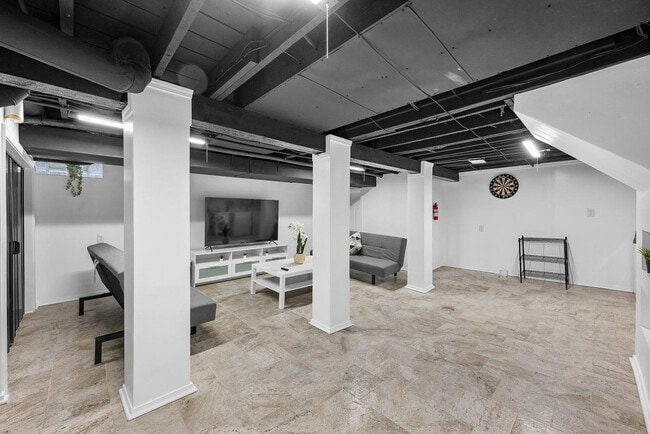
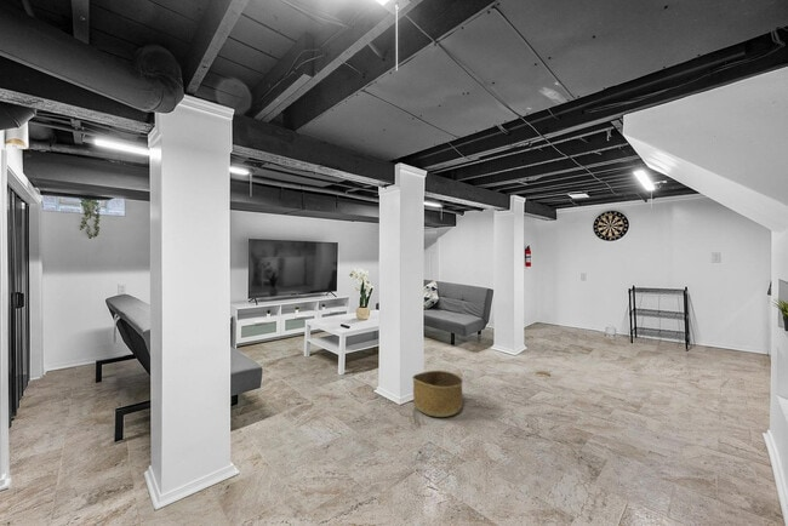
+ basket [411,370,464,418]
